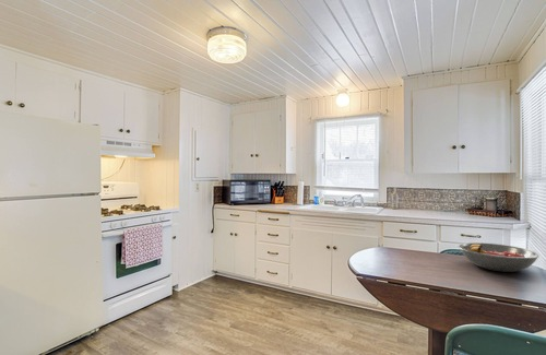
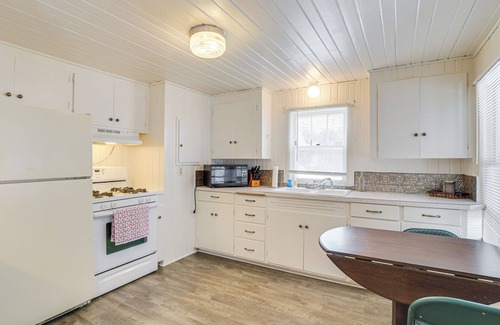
- fruit bowl [458,241,539,273]
